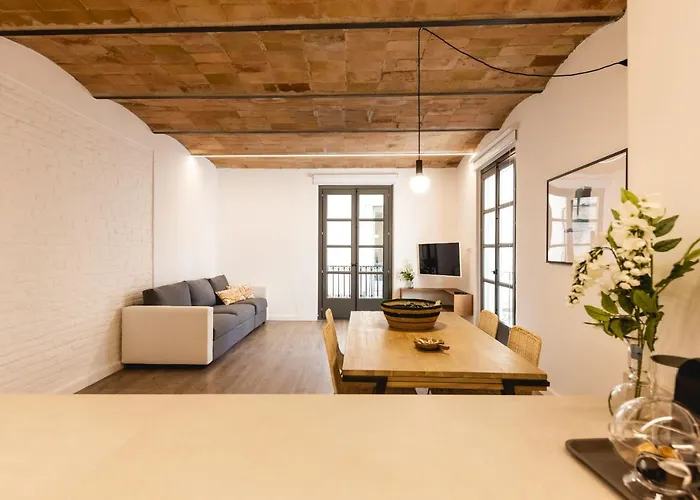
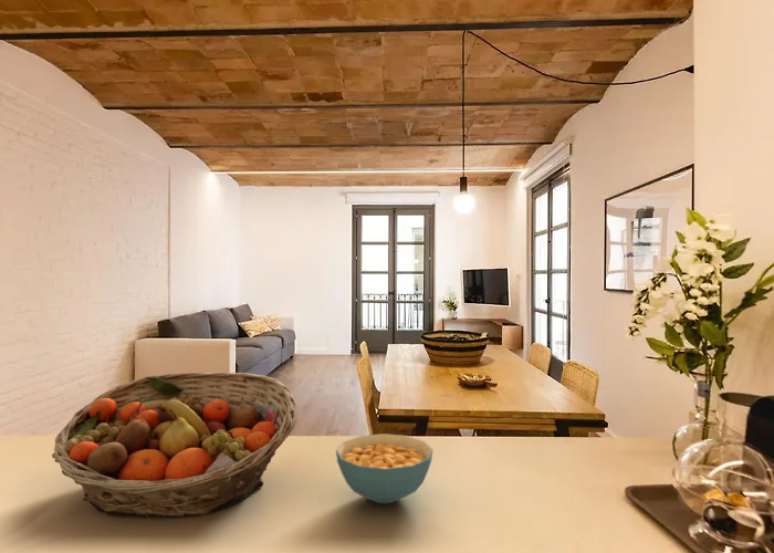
+ fruit basket [51,371,299,519]
+ cereal bowl [335,432,435,504]
